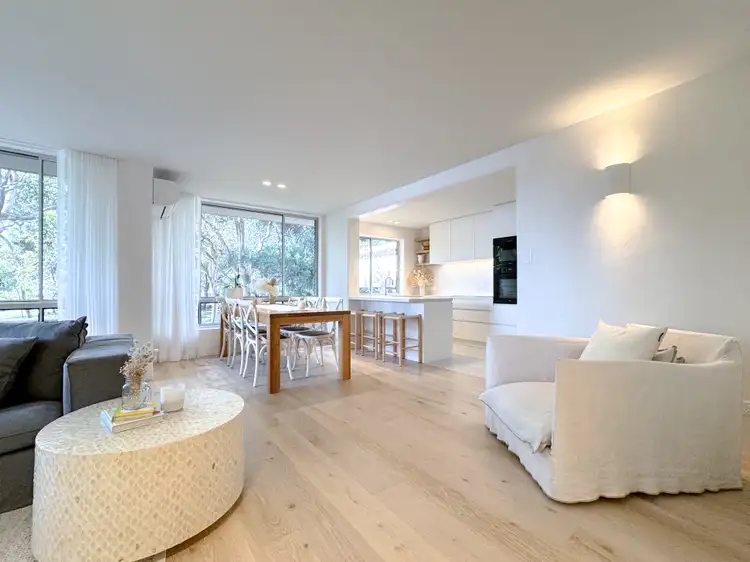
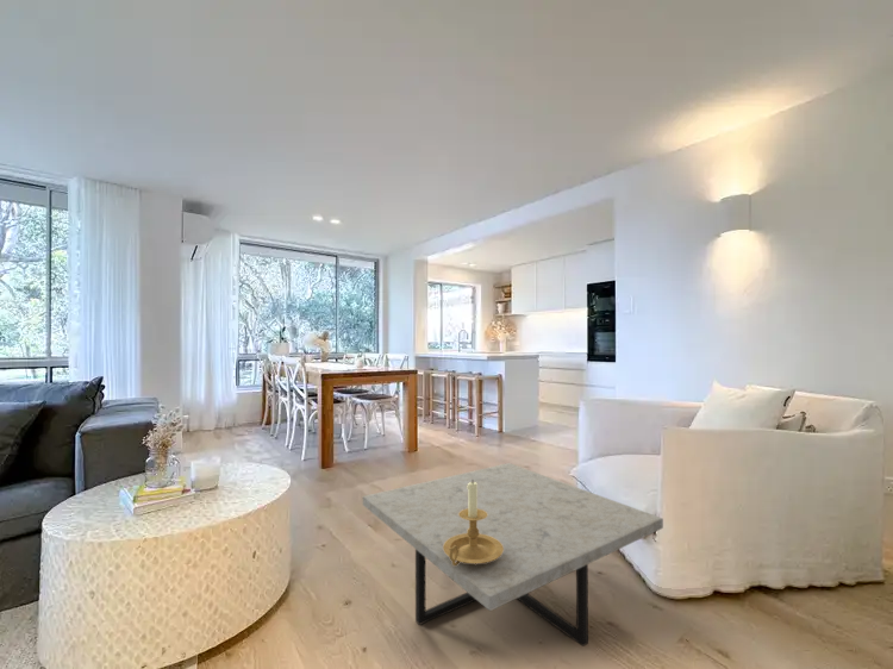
+ coffee table [362,462,664,648]
+ candle holder [443,482,504,565]
